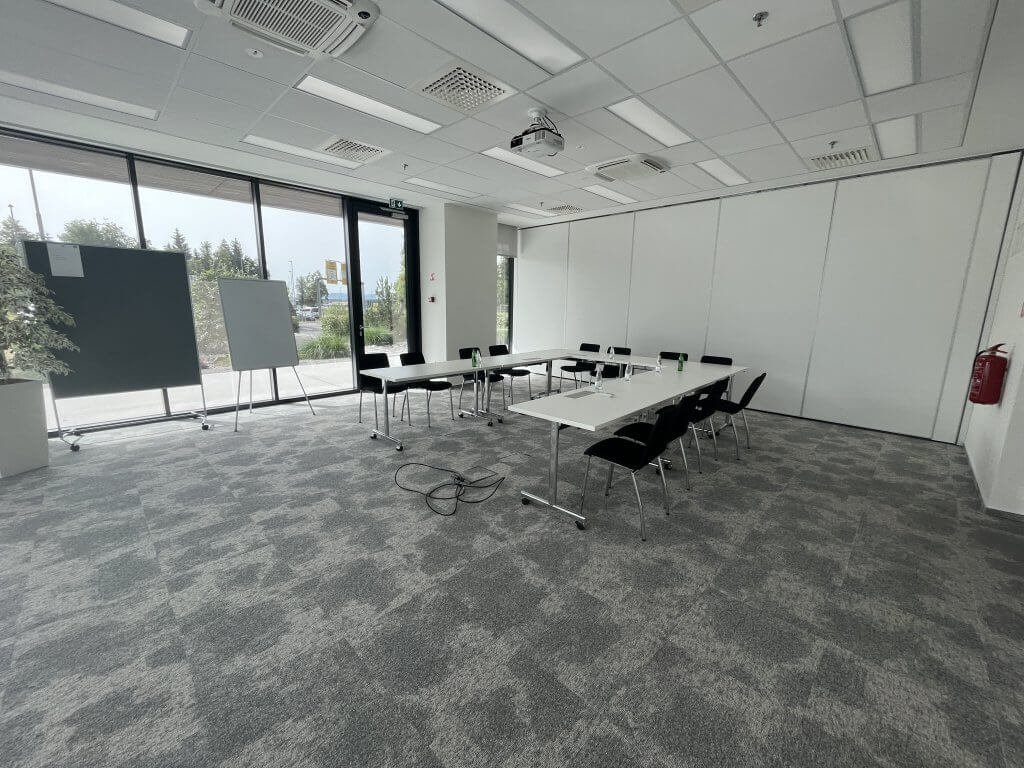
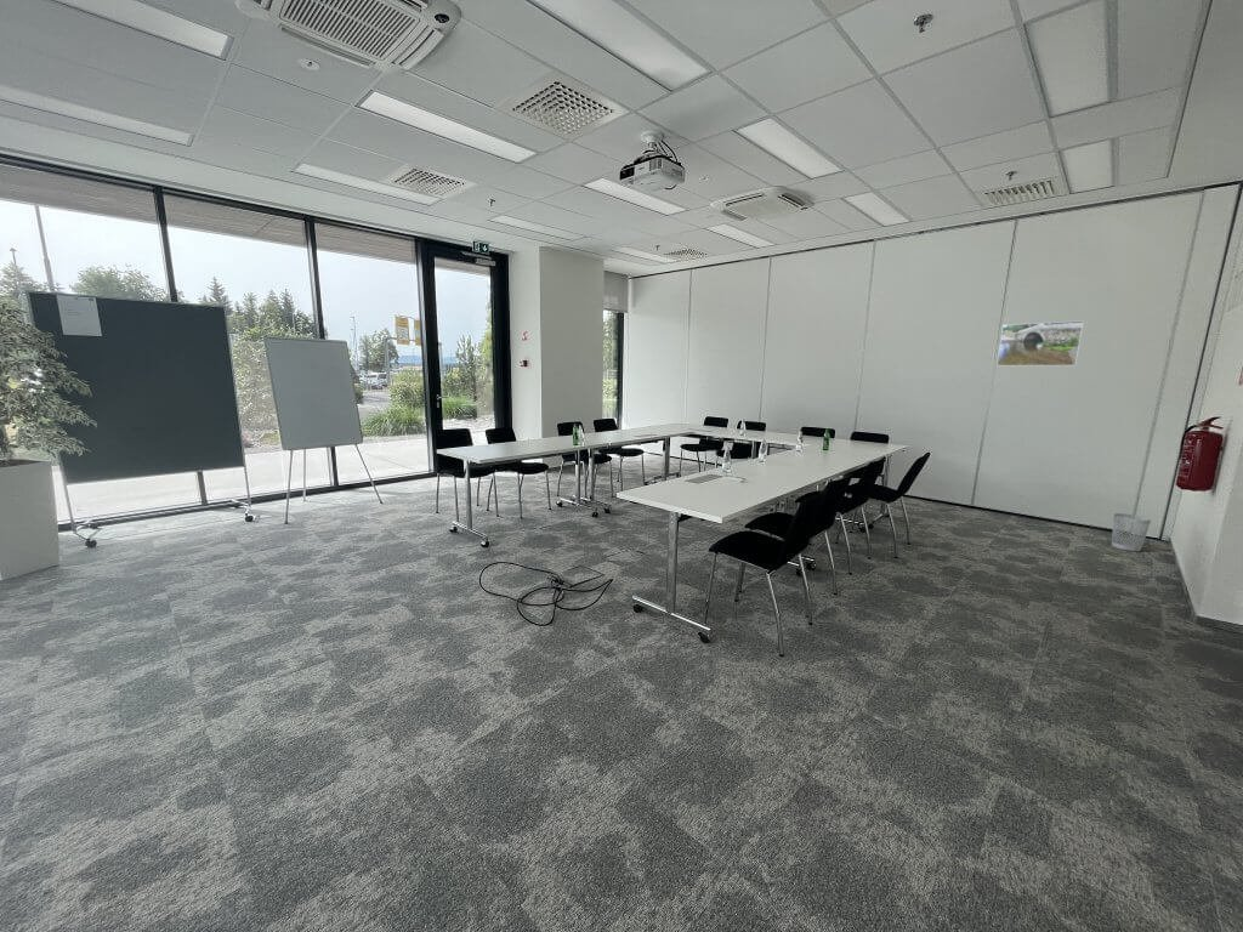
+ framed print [995,319,1085,366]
+ wastebasket [1111,512,1152,552]
